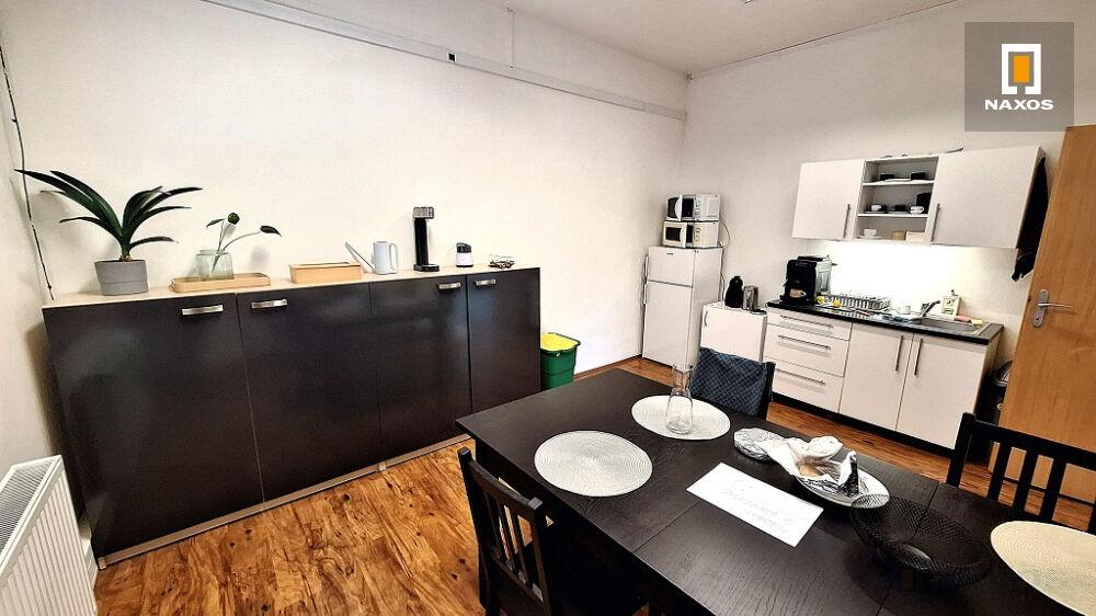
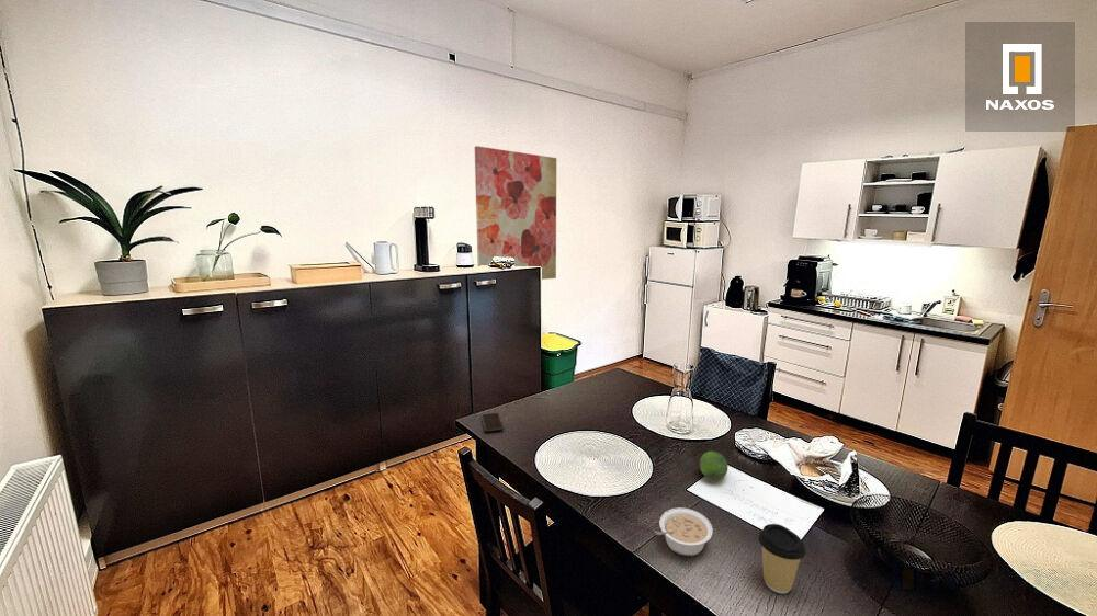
+ smartphone [479,412,505,433]
+ legume [654,506,714,558]
+ coffee cup [757,523,807,595]
+ wall art [474,145,557,281]
+ fruit [699,450,728,480]
